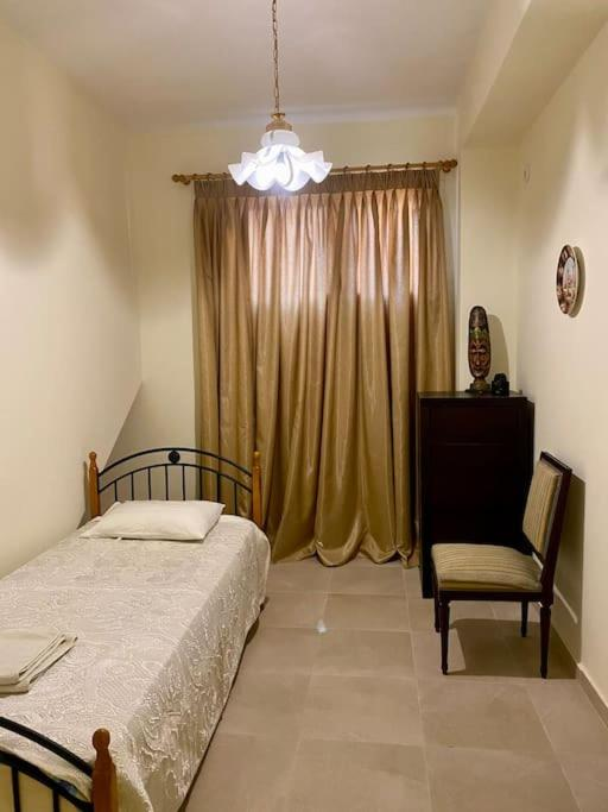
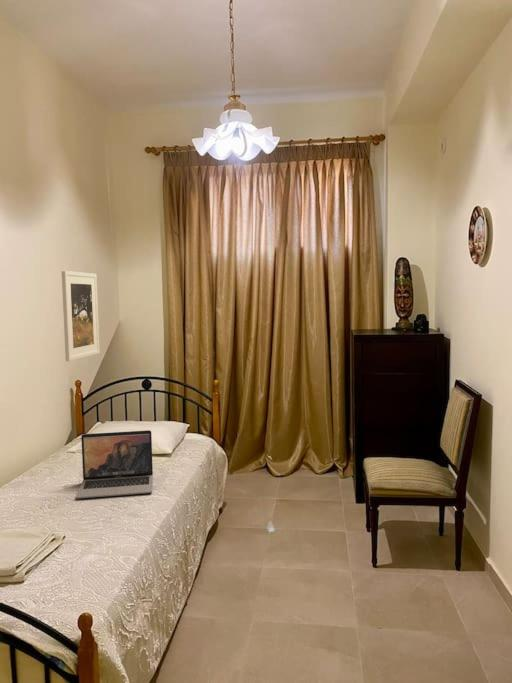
+ laptop [75,429,154,499]
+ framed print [61,270,100,362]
